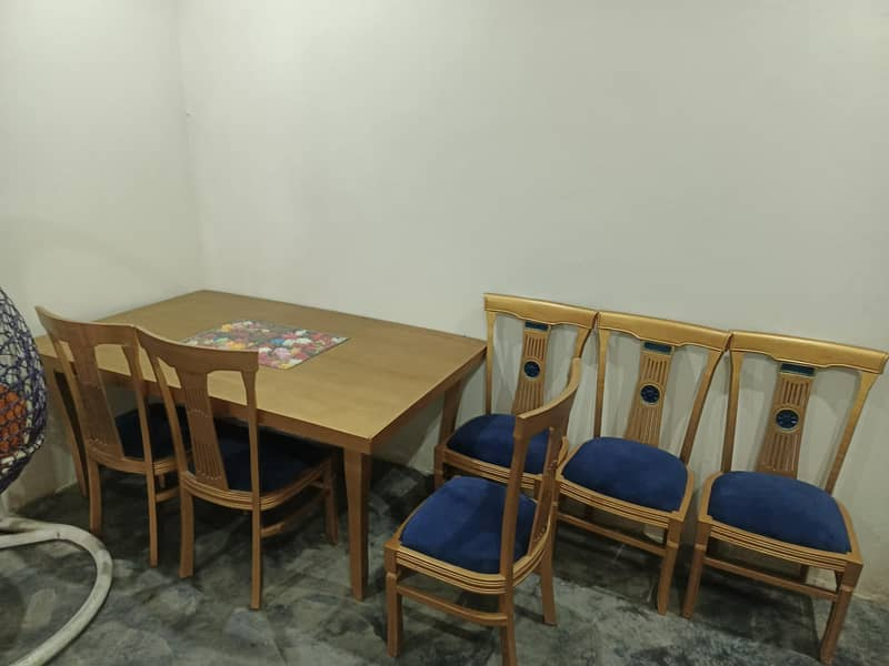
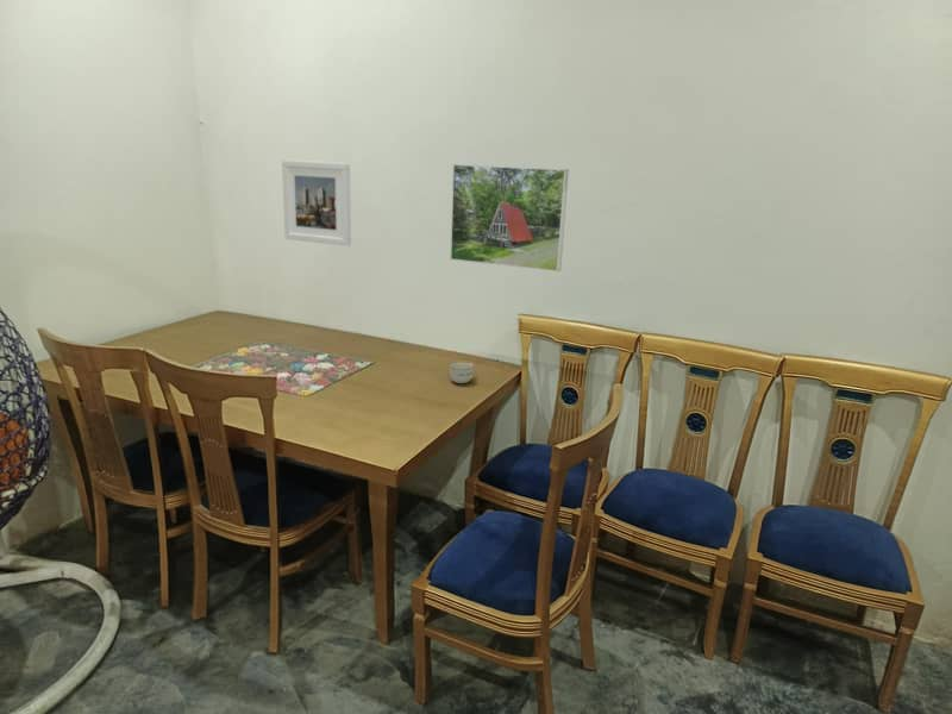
+ cup [449,362,475,384]
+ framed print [281,159,352,248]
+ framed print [449,163,570,273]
